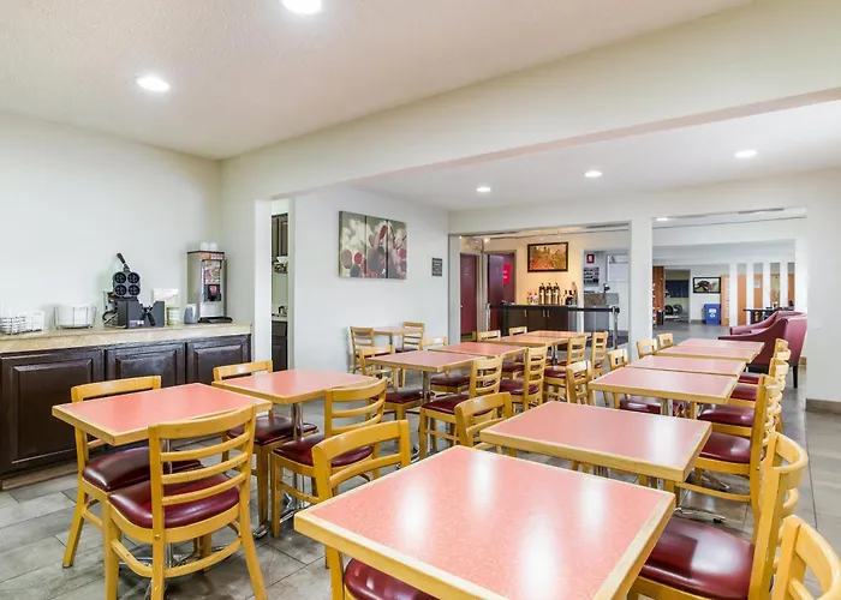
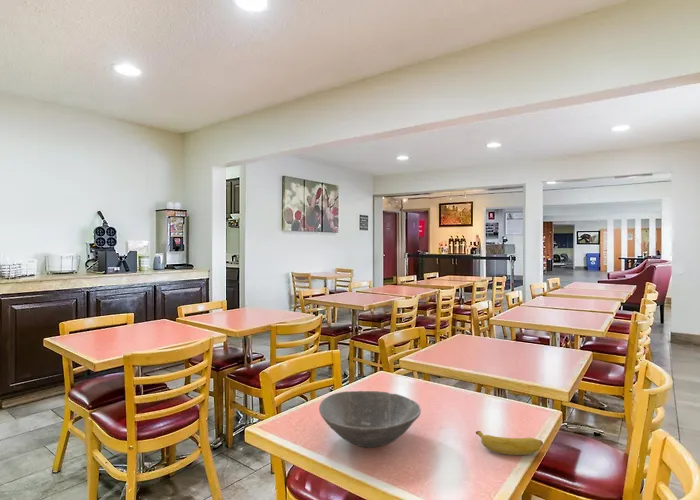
+ bowl [318,390,422,448]
+ banana [475,430,544,456]
